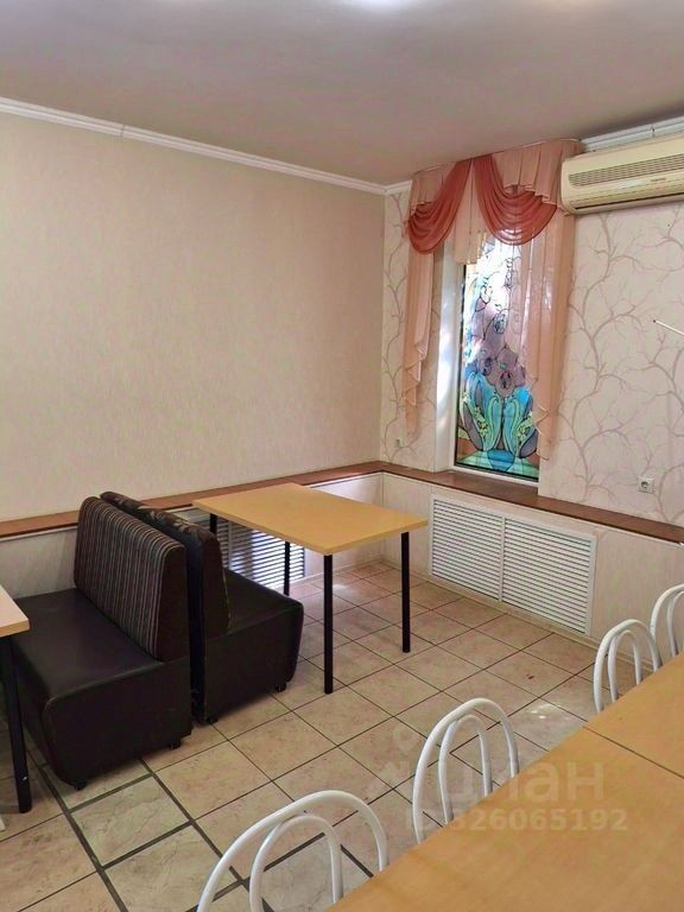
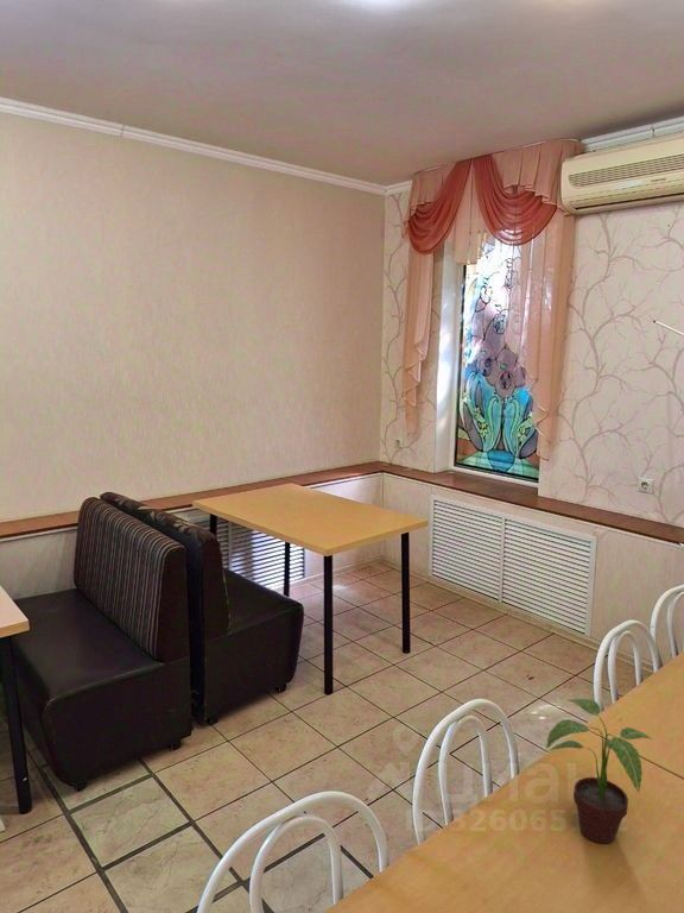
+ potted plant [545,698,654,845]
